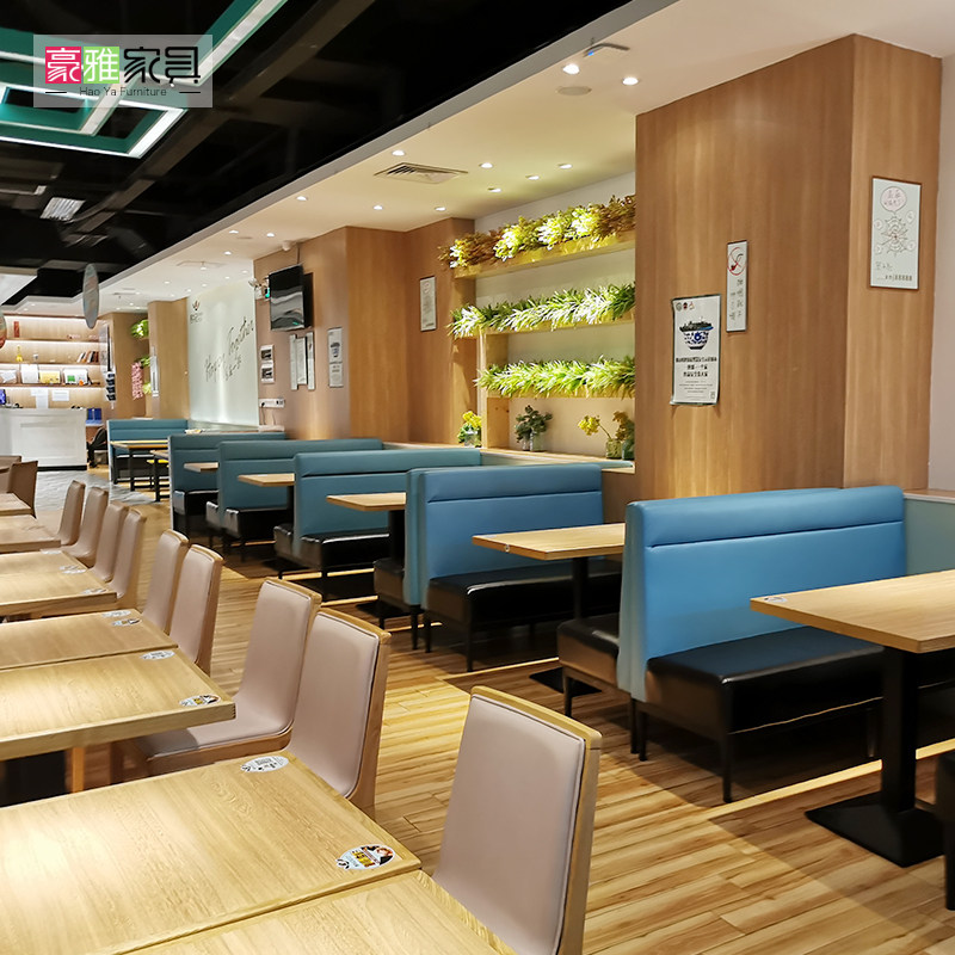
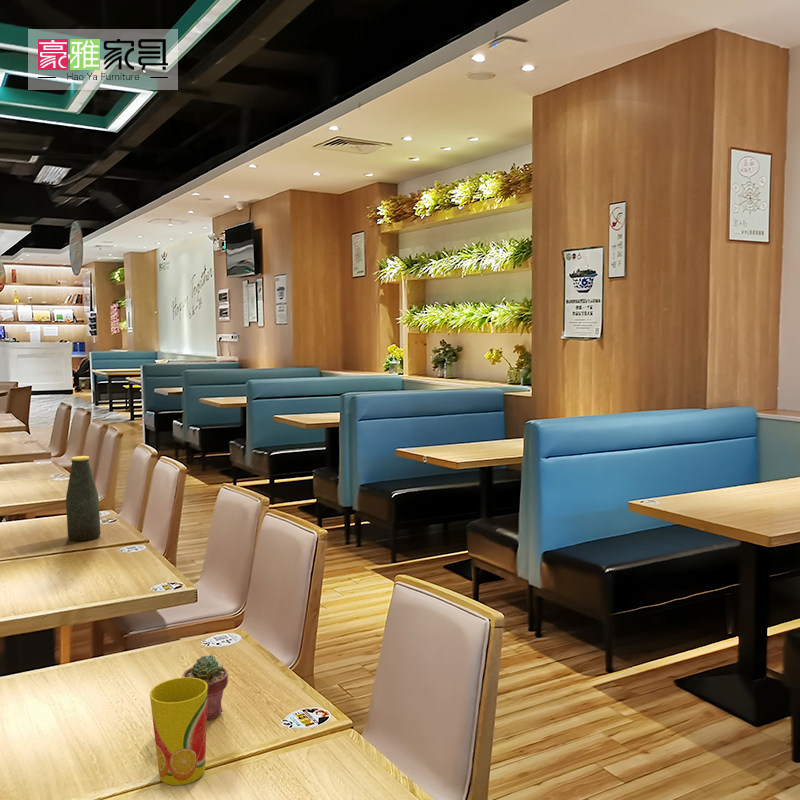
+ bottle [65,455,102,542]
+ cup [149,677,208,786]
+ potted succulent [181,654,229,721]
